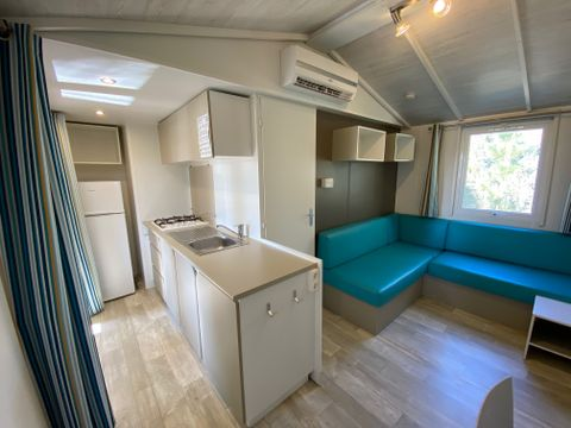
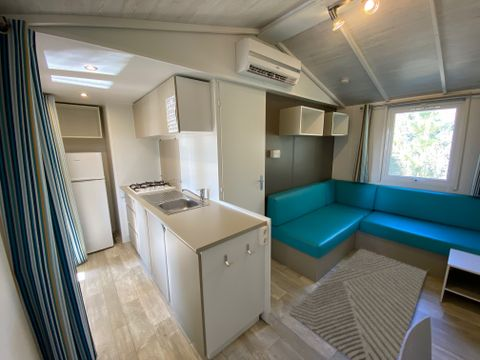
+ rug [289,248,428,360]
